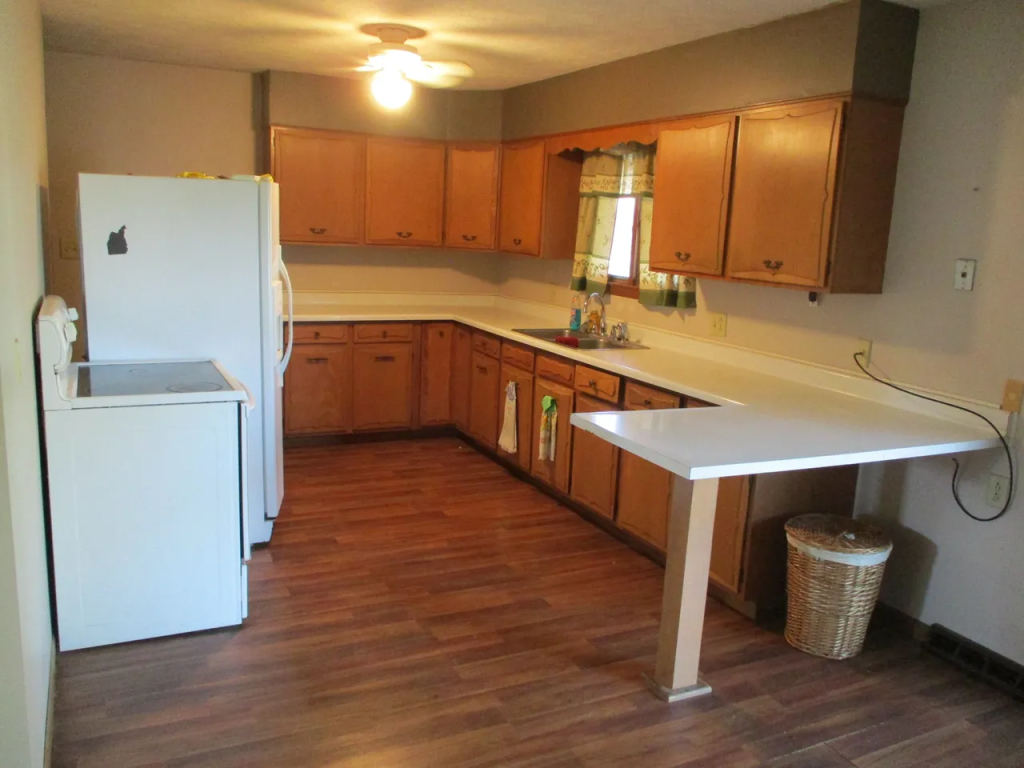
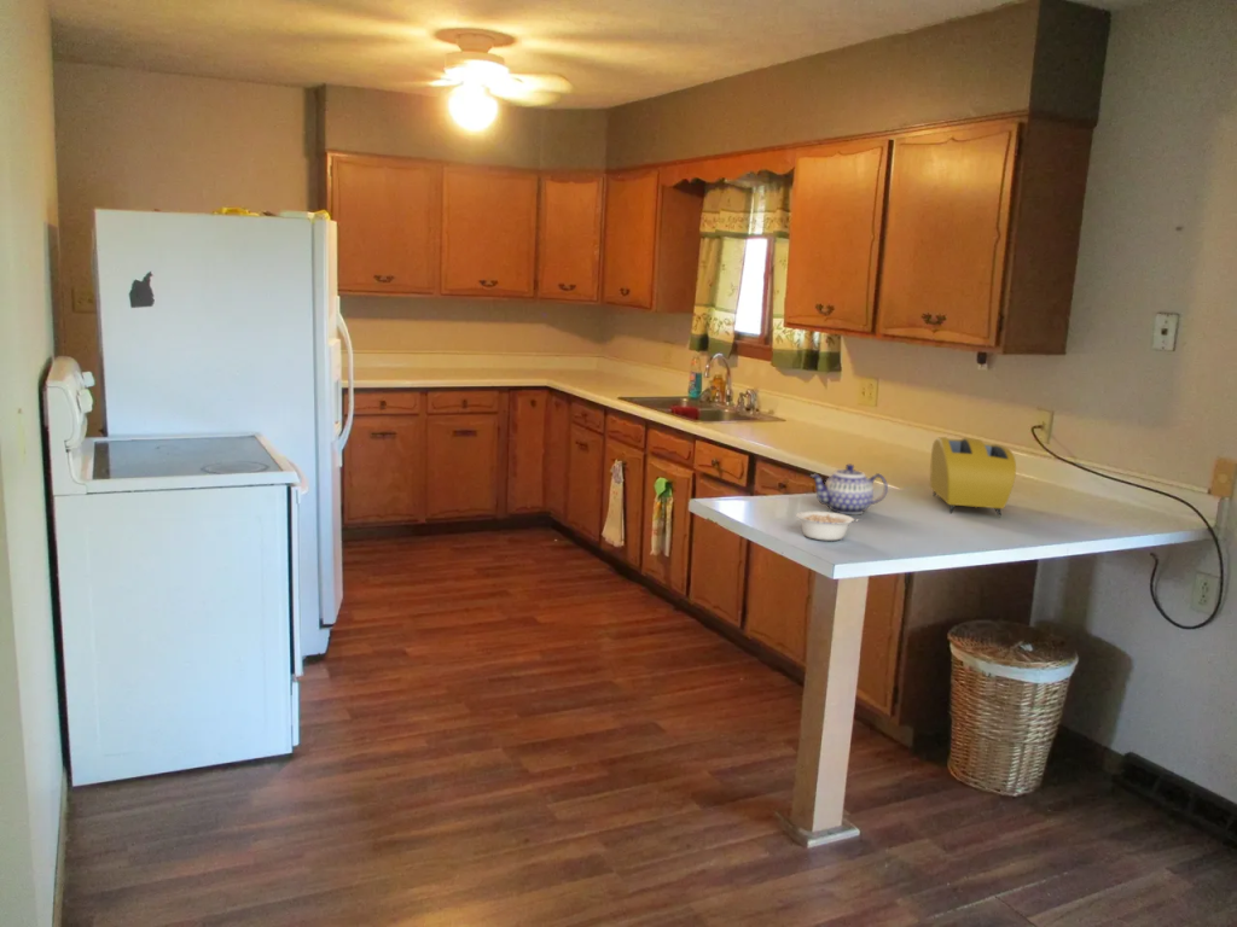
+ legume [795,511,864,542]
+ toaster [929,436,1017,518]
+ teapot [809,464,889,515]
